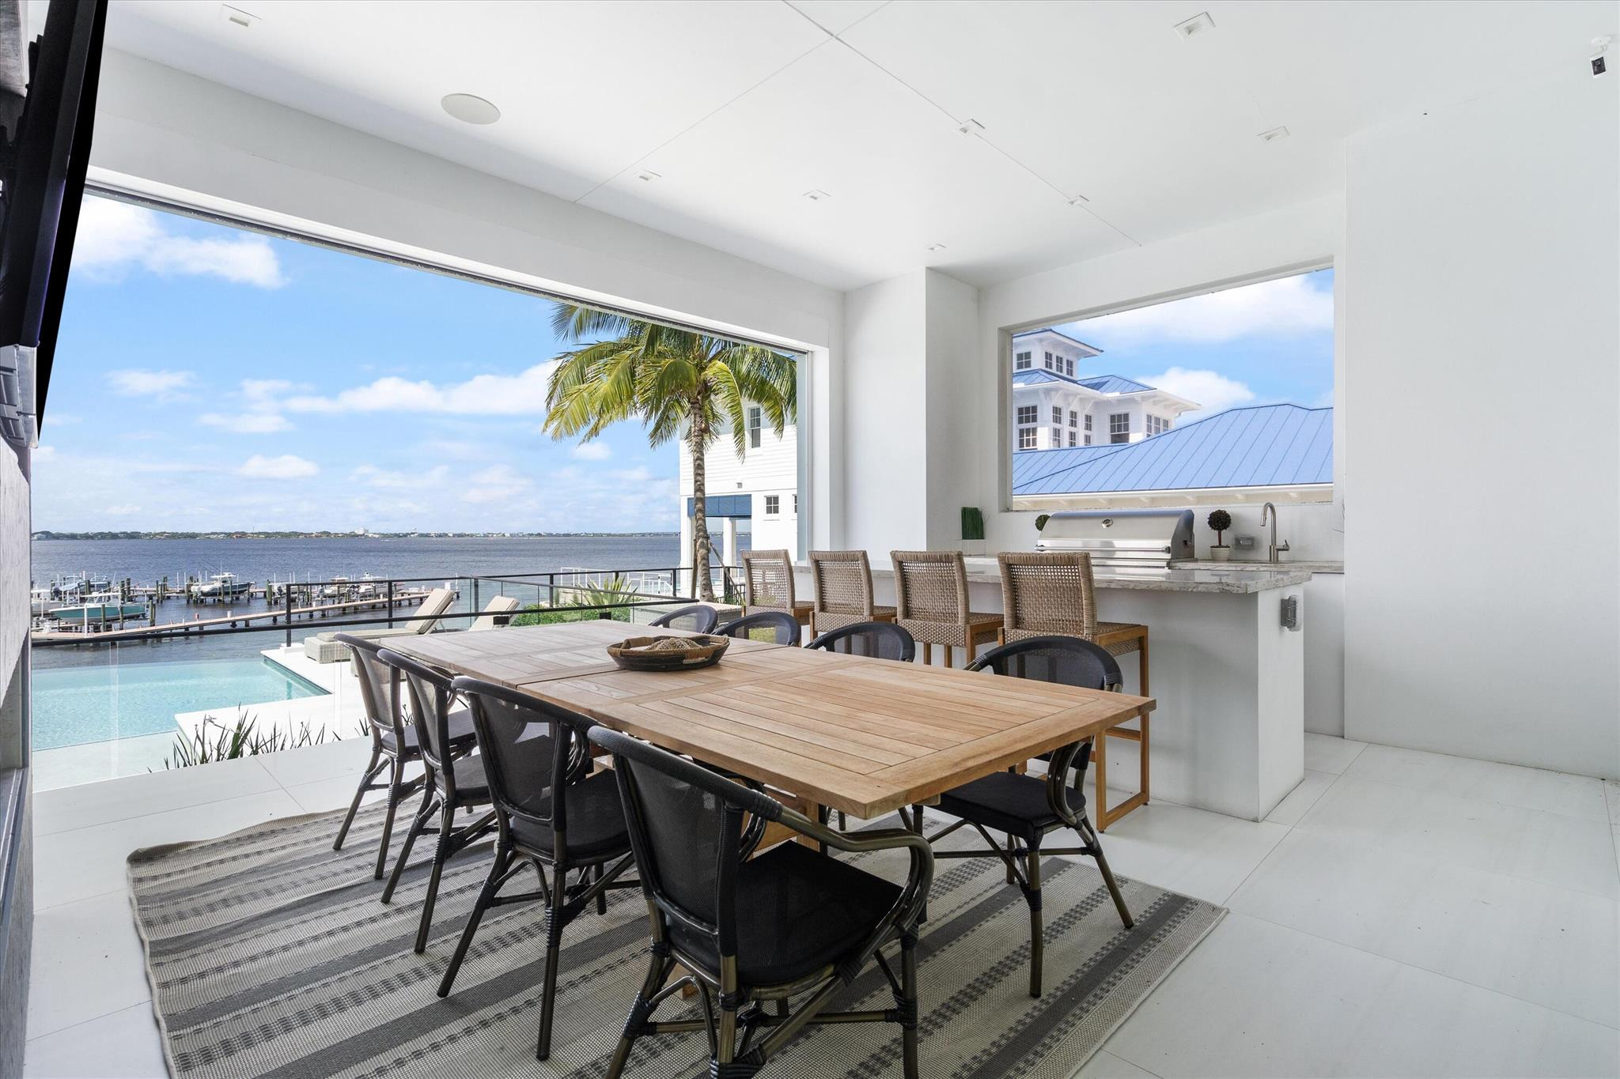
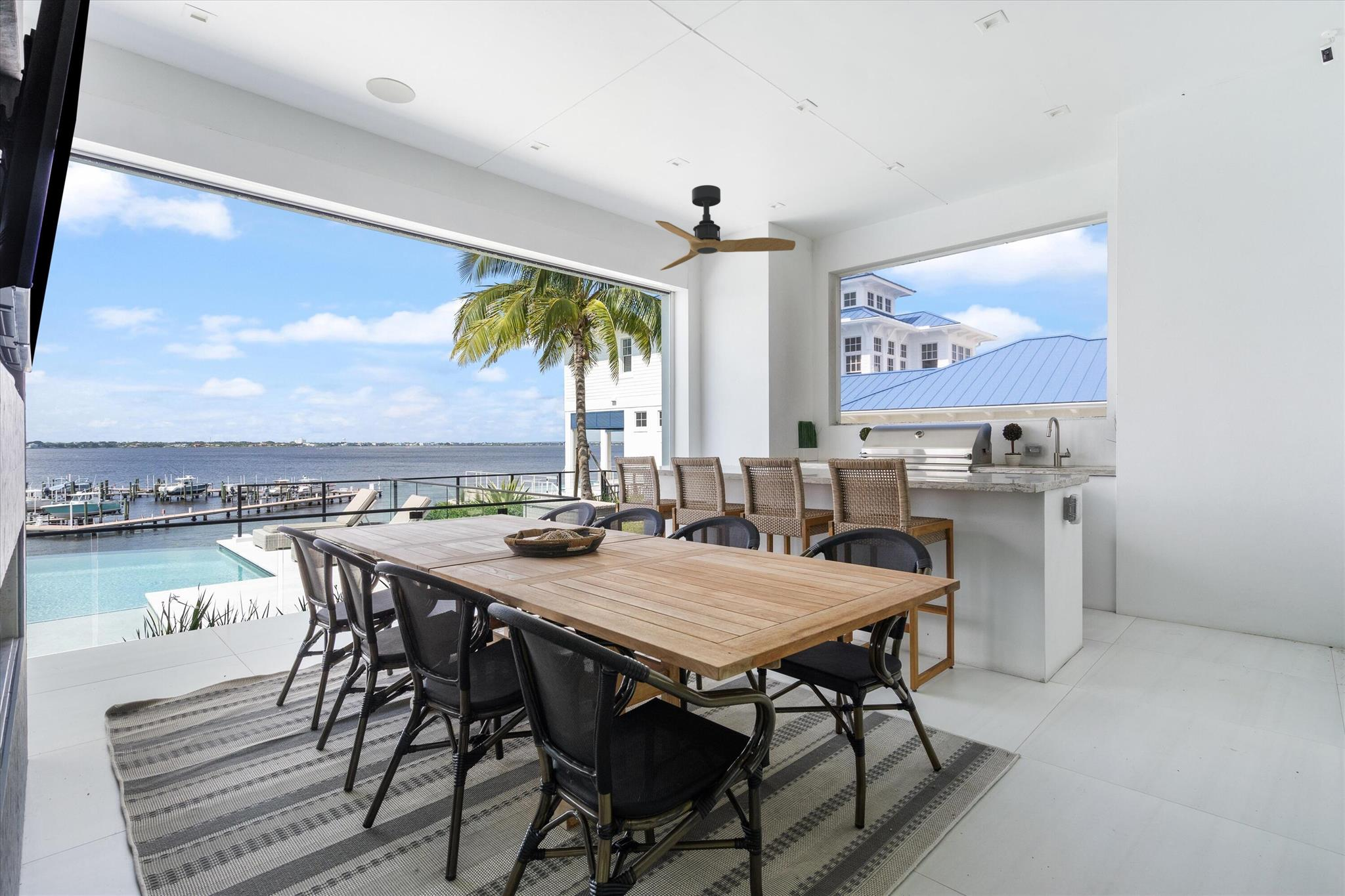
+ ceiling fan [655,184,796,271]
